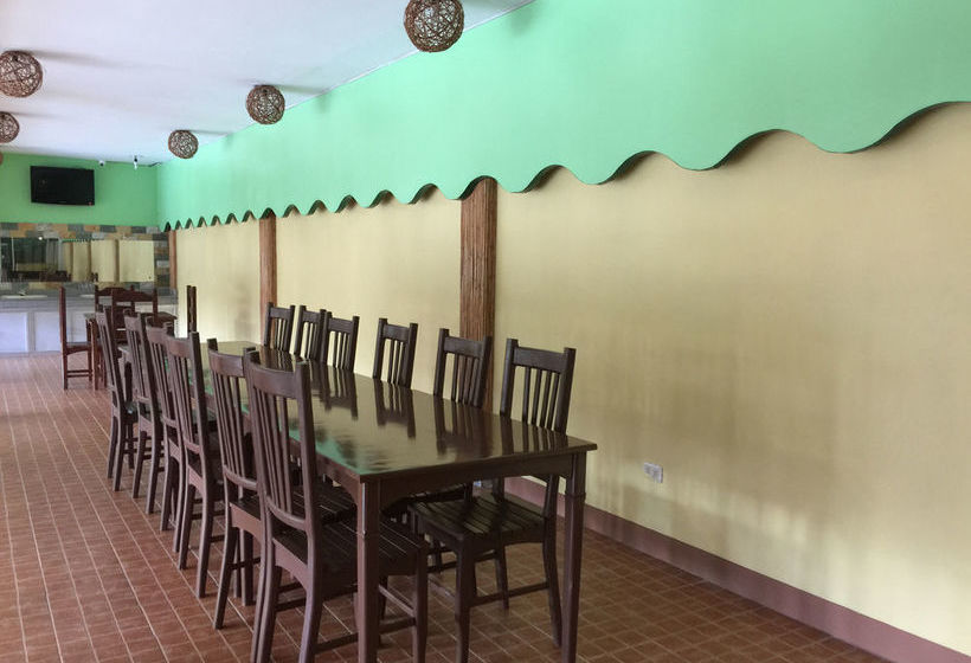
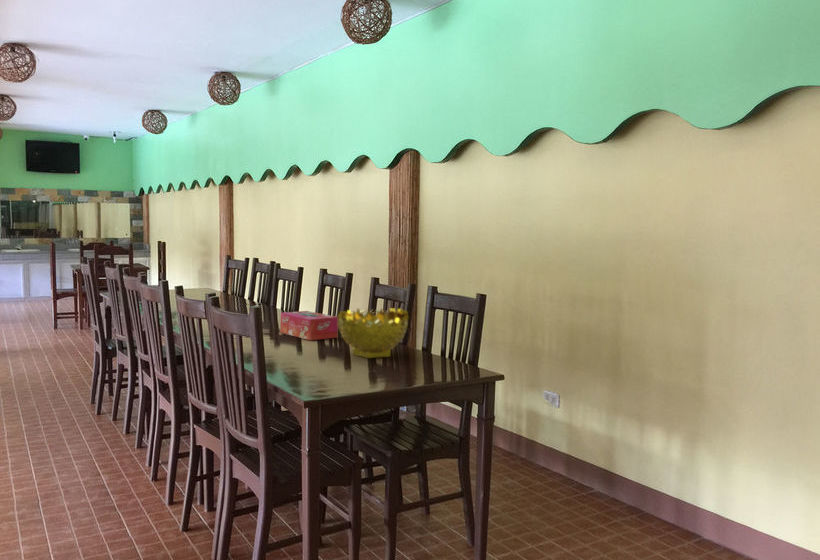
+ tissue box [280,310,339,341]
+ decorative bowl [337,307,409,359]
